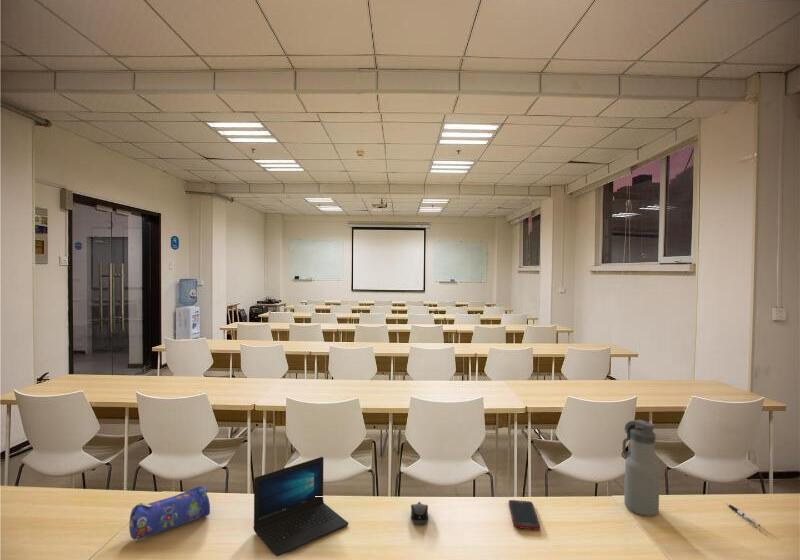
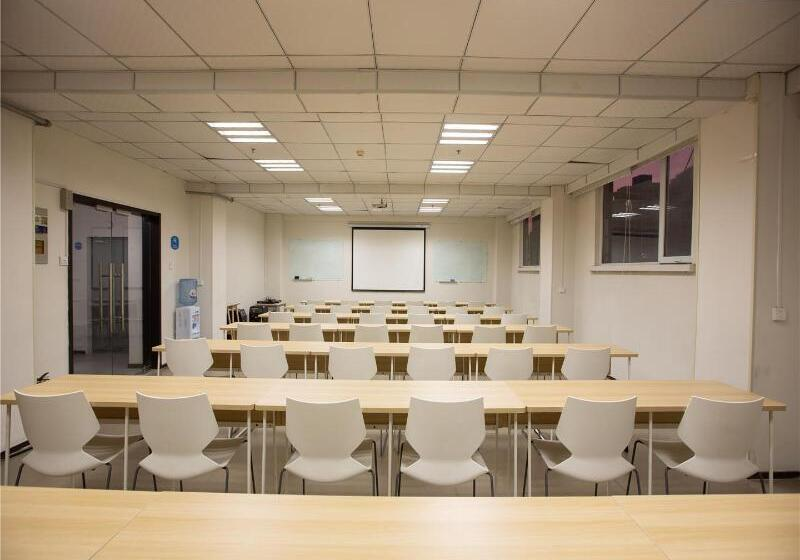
- laptop [252,456,349,557]
- pen [725,502,761,528]
- computer mouse [410,501,429,525]
- cell phone [508,499,541,531]
- pencil case [128,485,211,540]
- water bottle [622,419,661,517]
